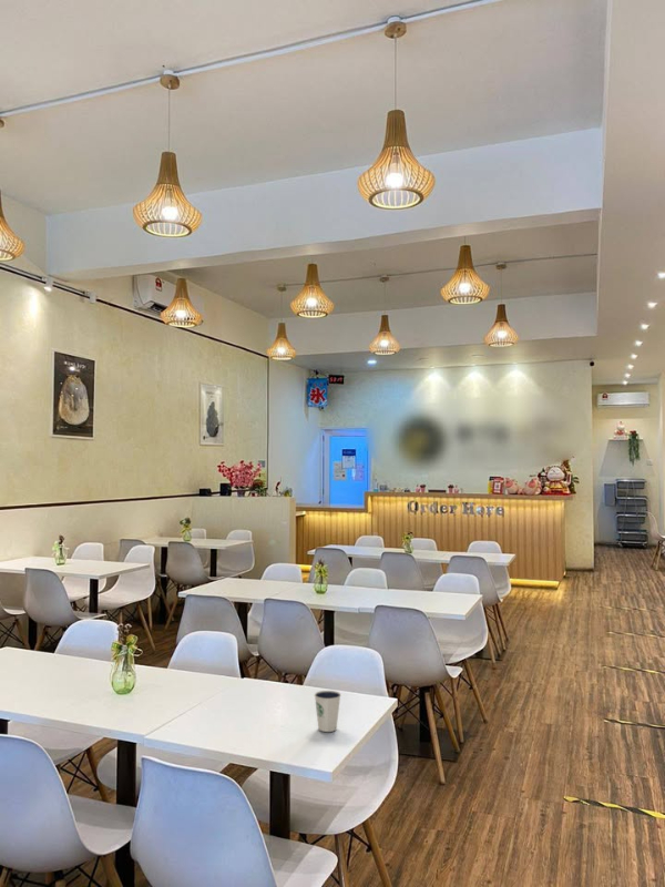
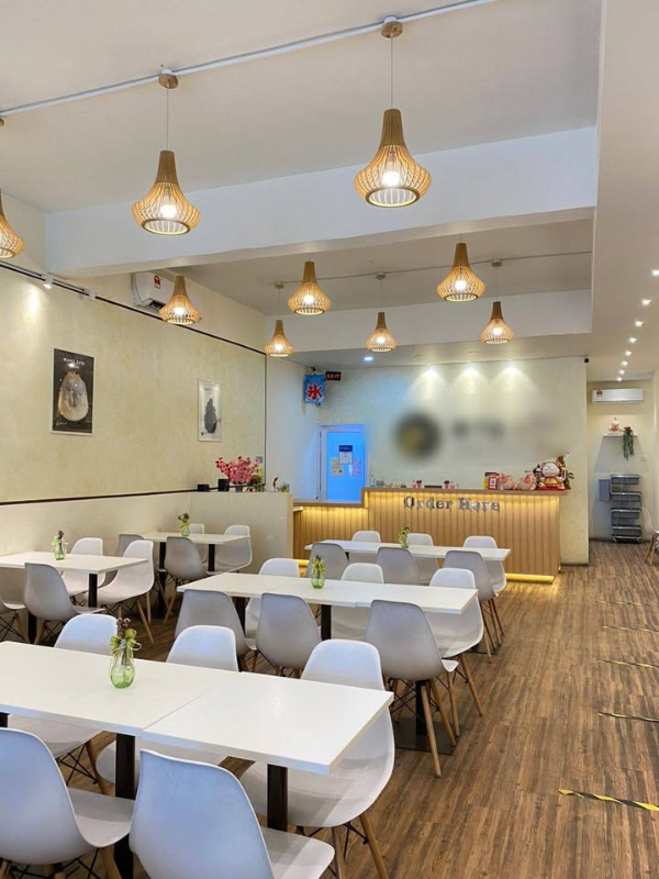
- dixie cup [314,690,342,733]
